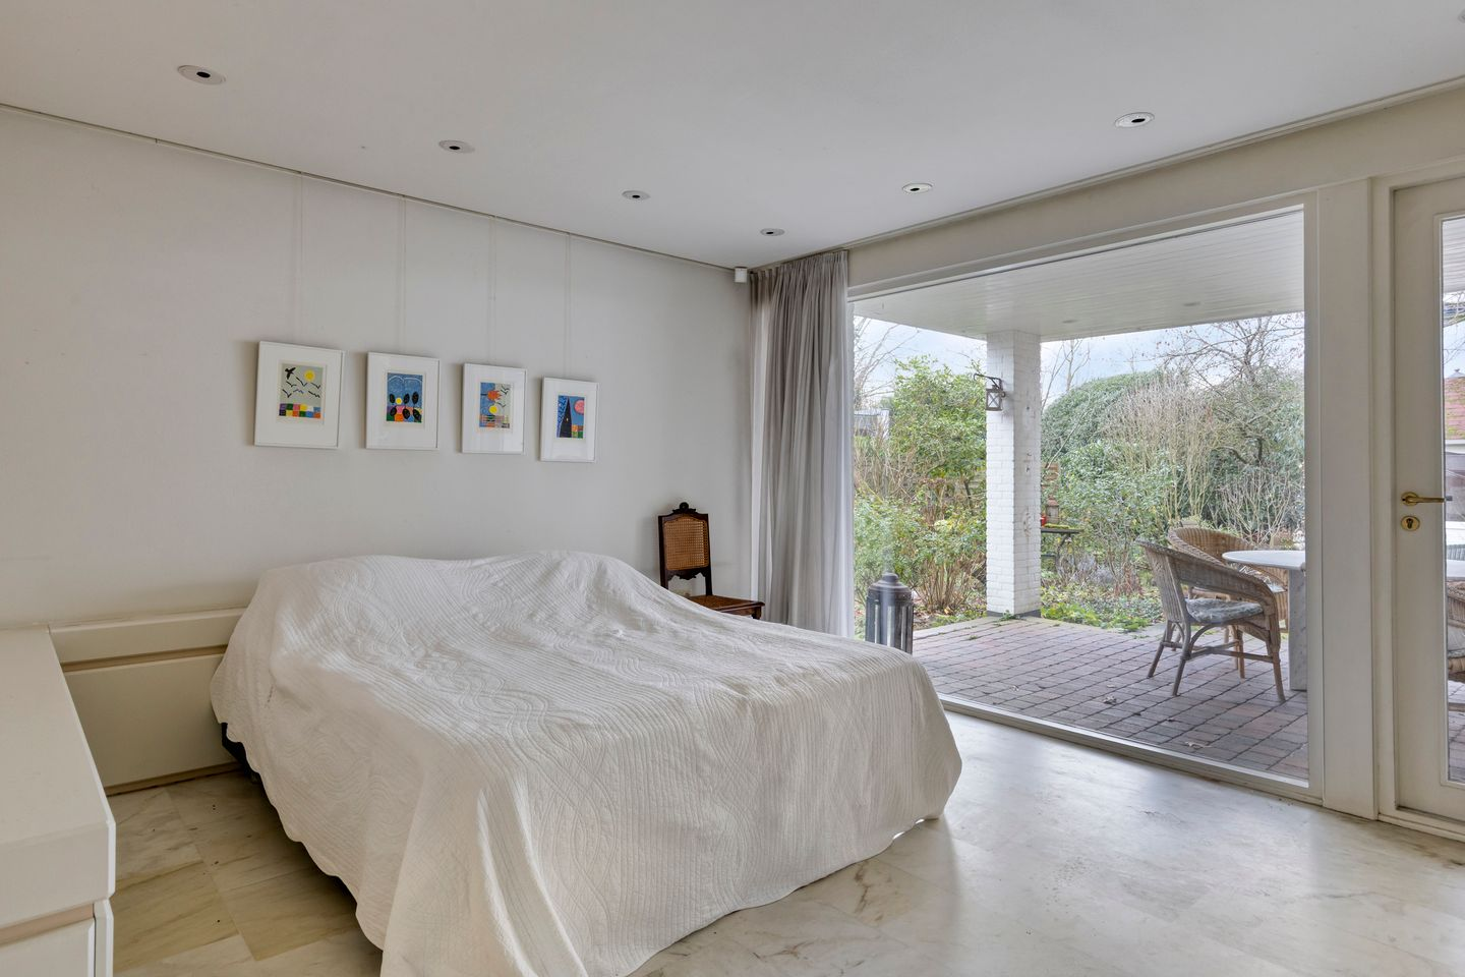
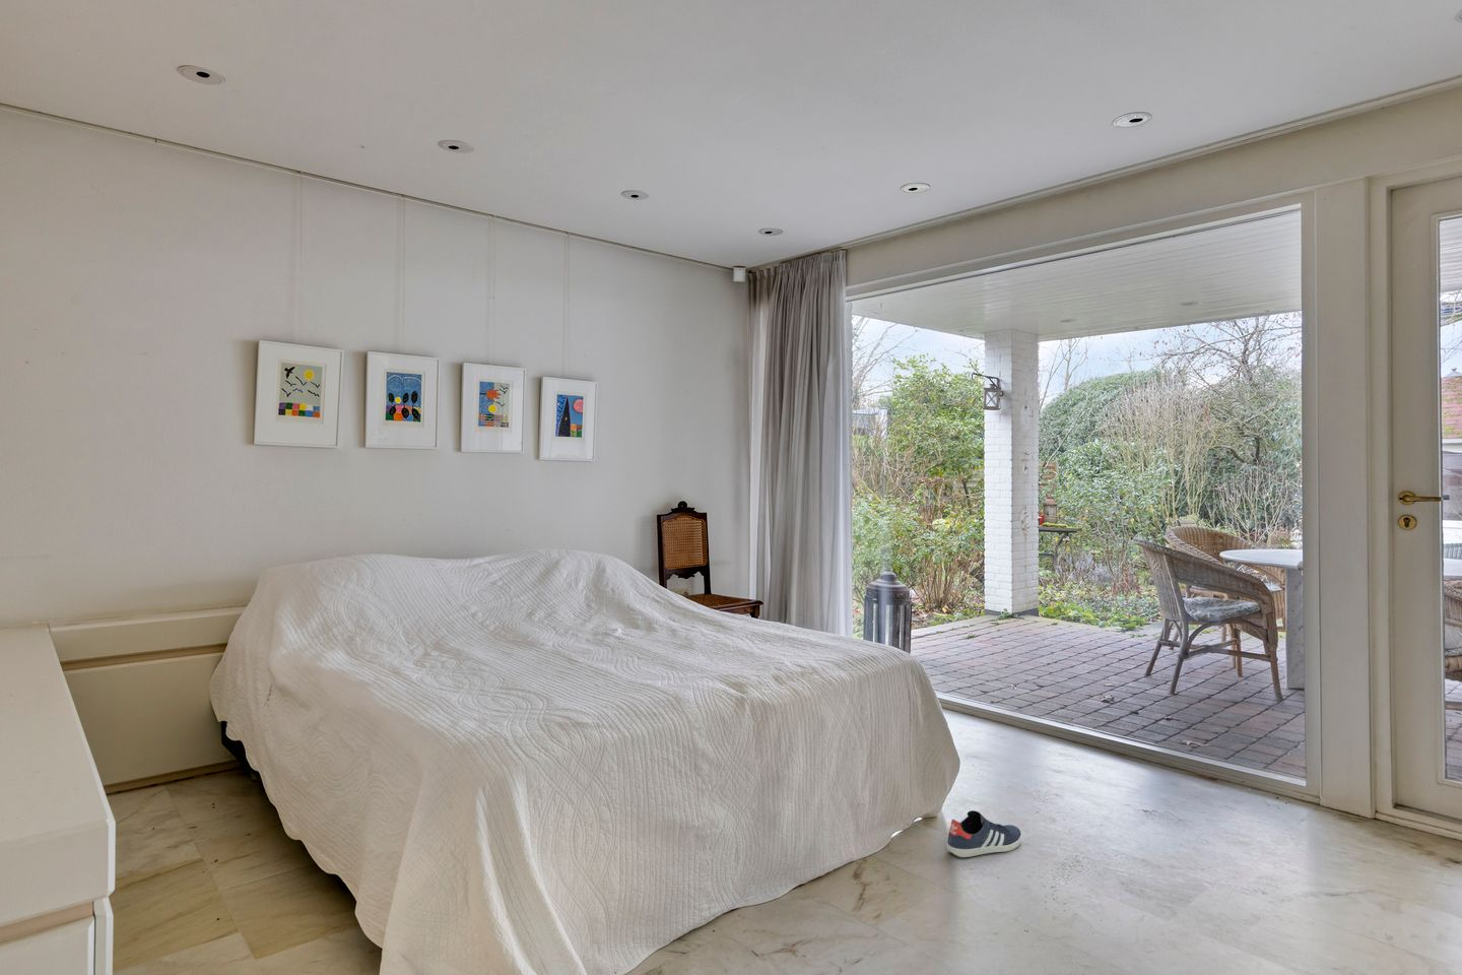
+ sneaker [946,810,1023,859]
